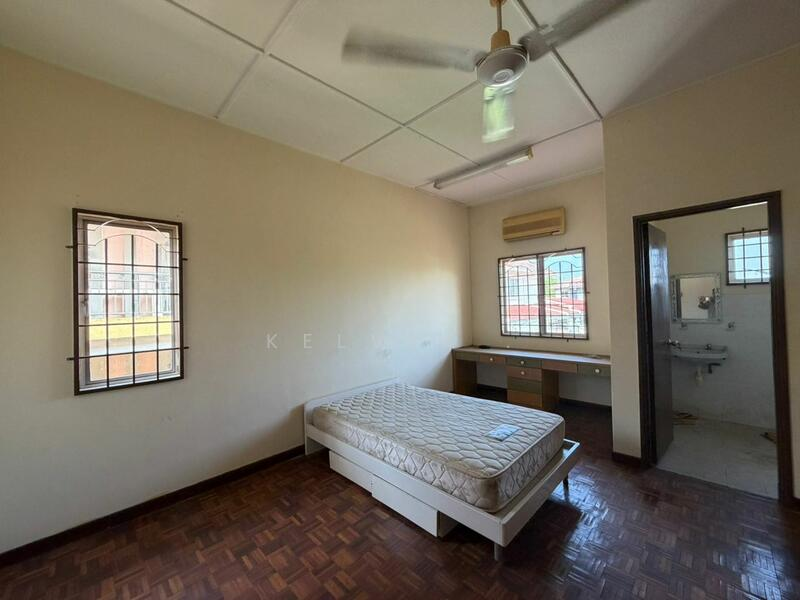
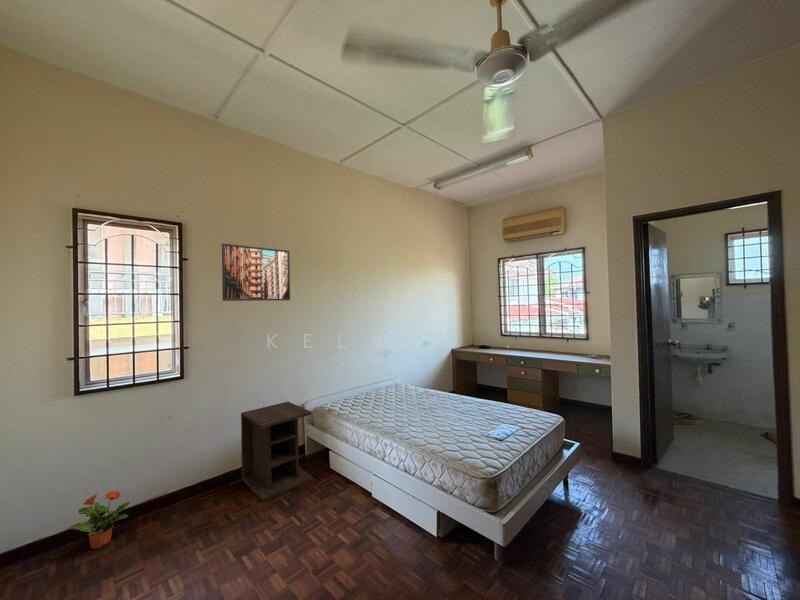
+ potted plant [68,490,131,550]
+ nightstand [240,401,314,502]
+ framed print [221,242,291,302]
